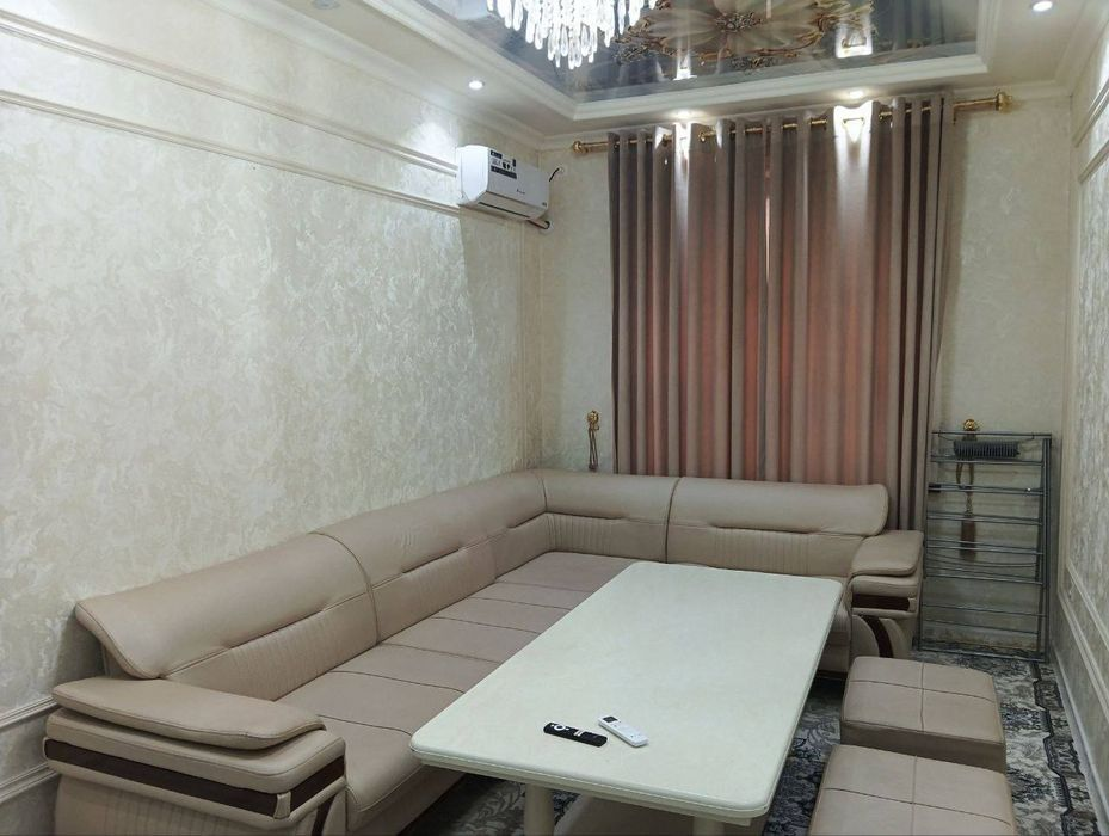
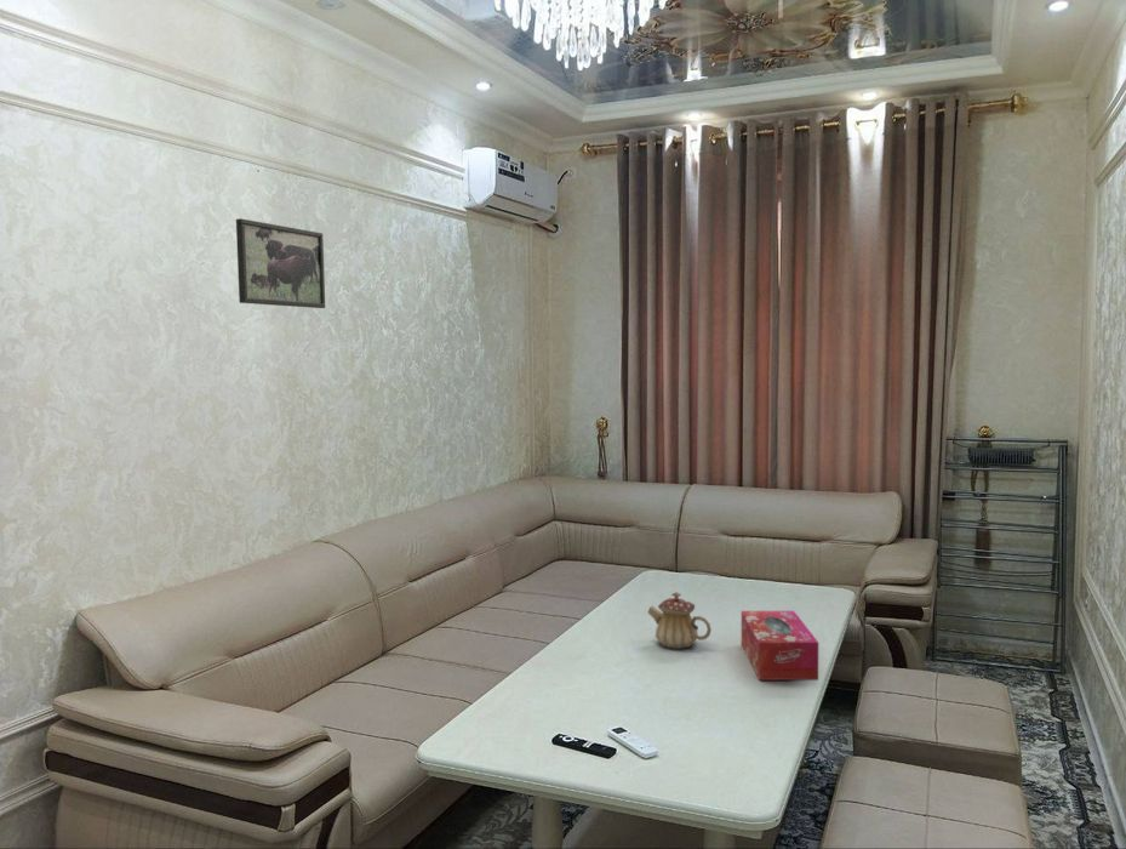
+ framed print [235,217,326,309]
+ teapot [646,592,713,650]
+ tissue box [741,610,819,682]
